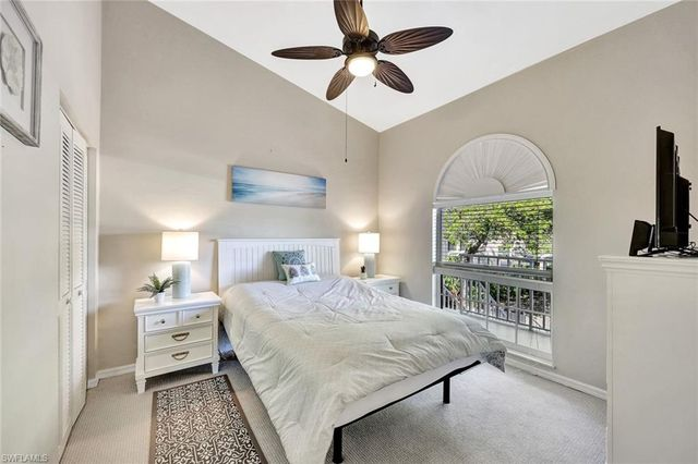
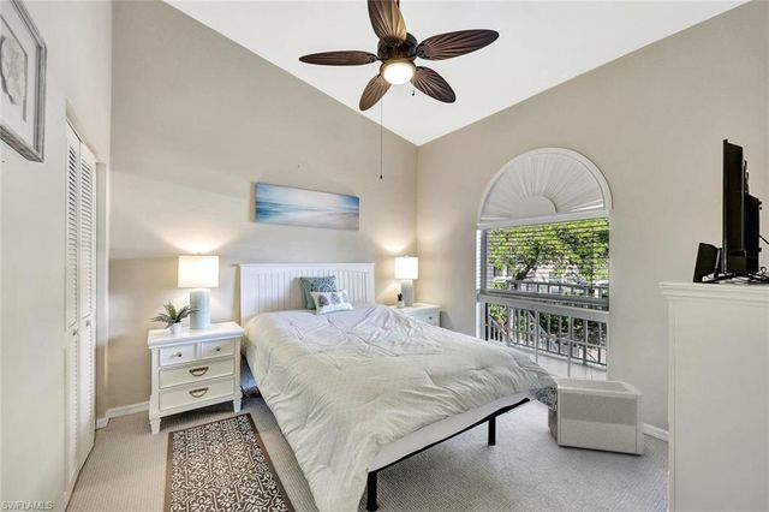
+ air purifier [547,375,644,458]
